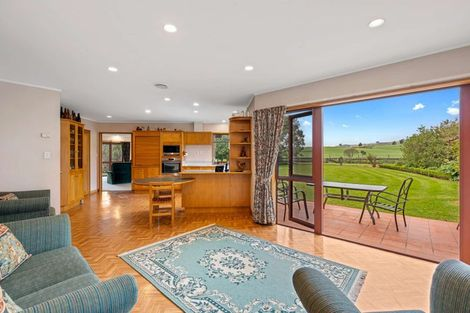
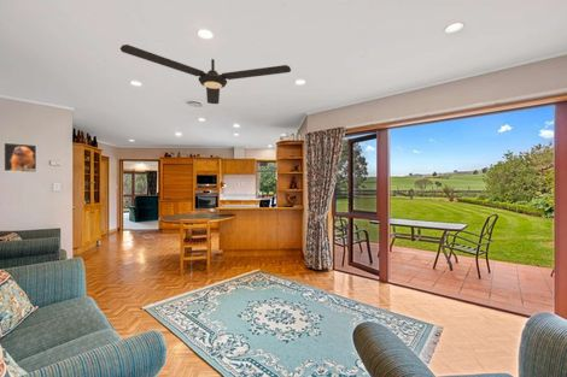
+ ceiling fan [119,43,292,105]
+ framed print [2,141,37,173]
